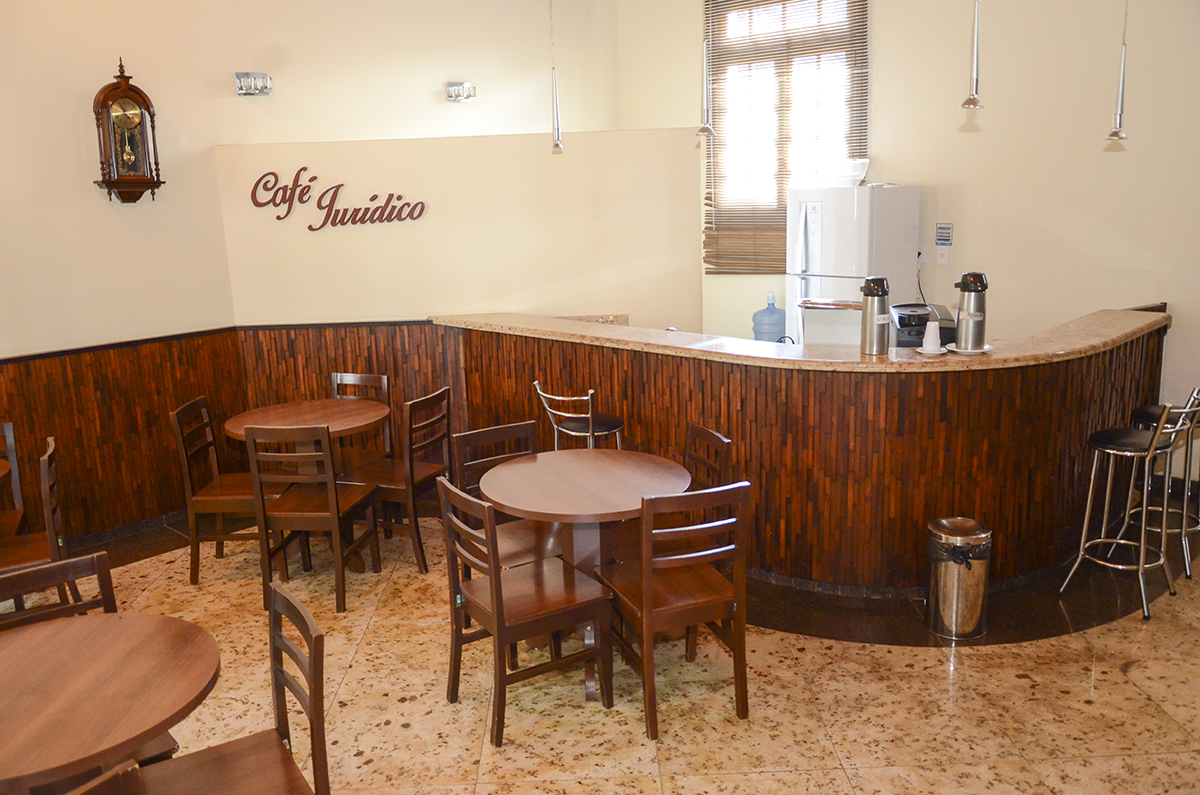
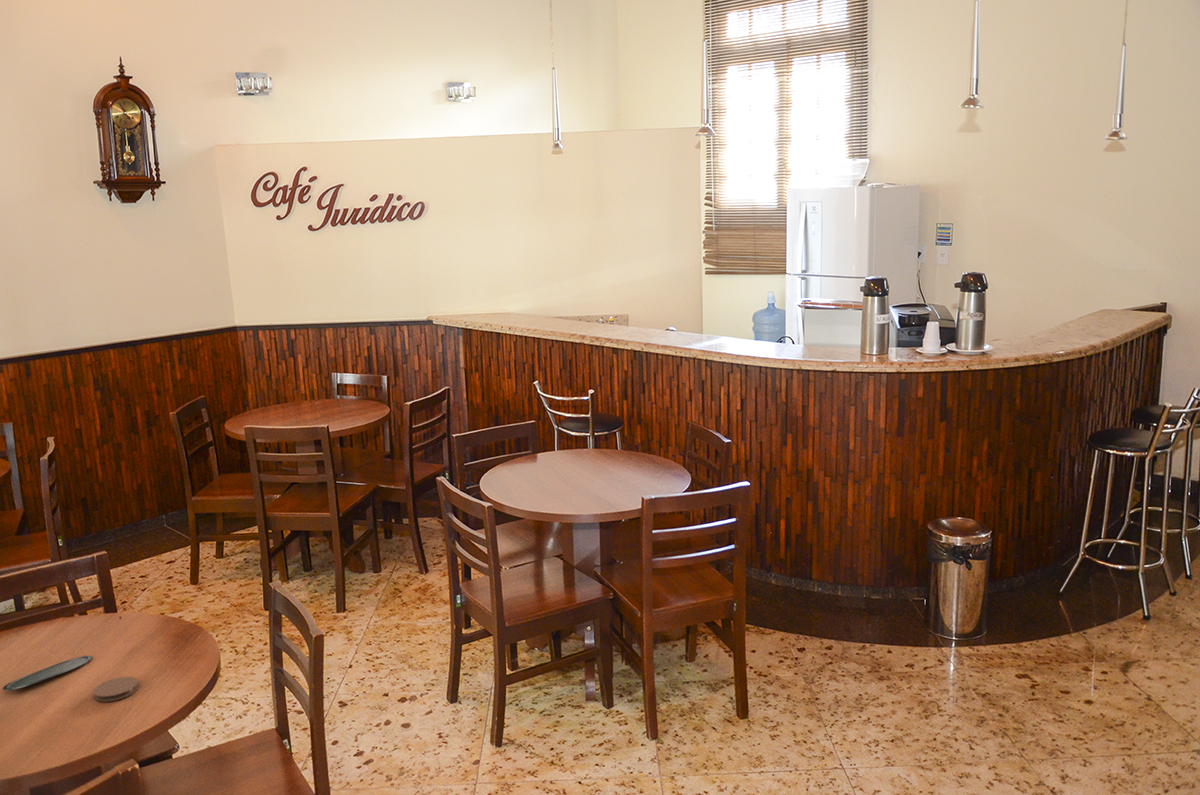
+ oval tray [2,655,93,691]
+ coaster [92,676,139,702]
